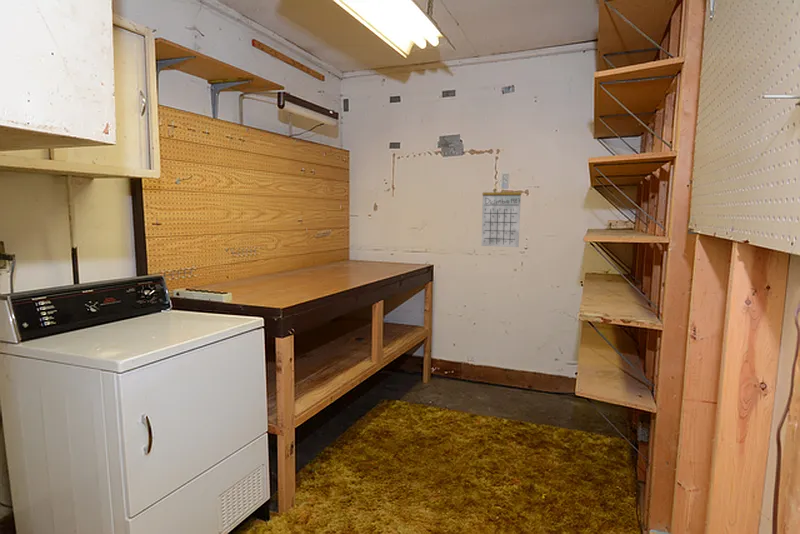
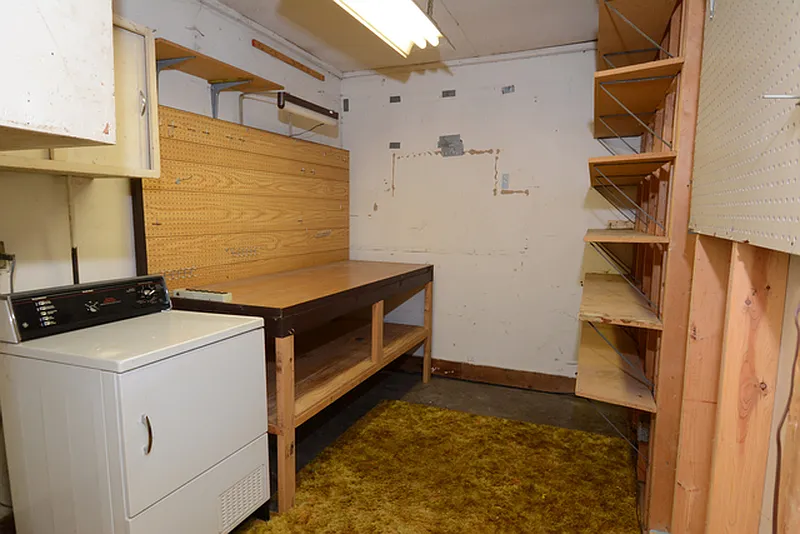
- calendar [480,178,522,248]
